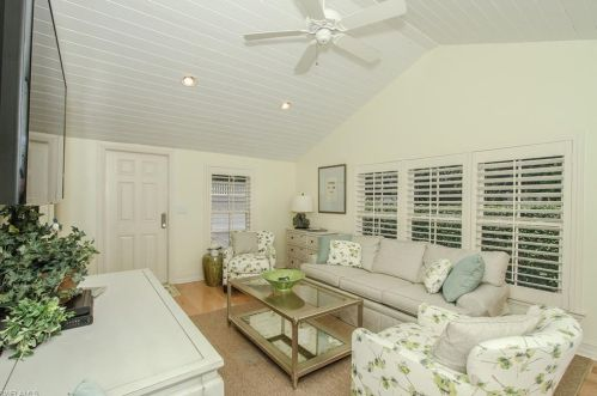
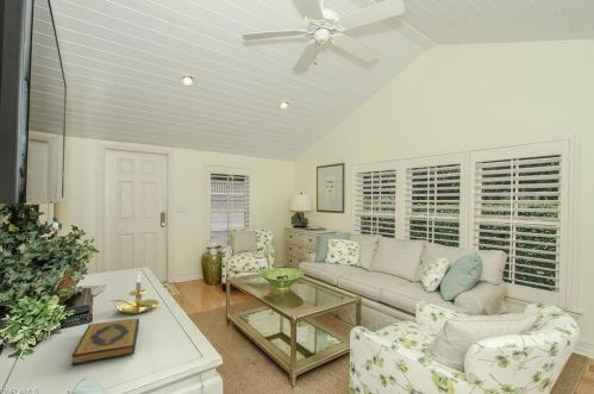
+ hardback book [70,318,140,367]
+ candle holder [111,273,160,315]
